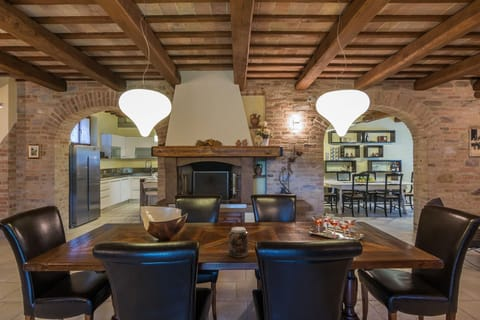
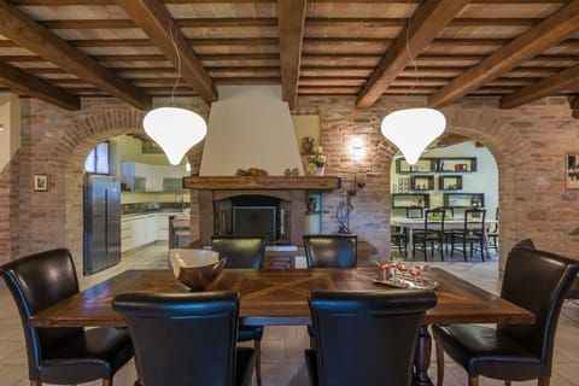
- jar [228,226,249,259]
